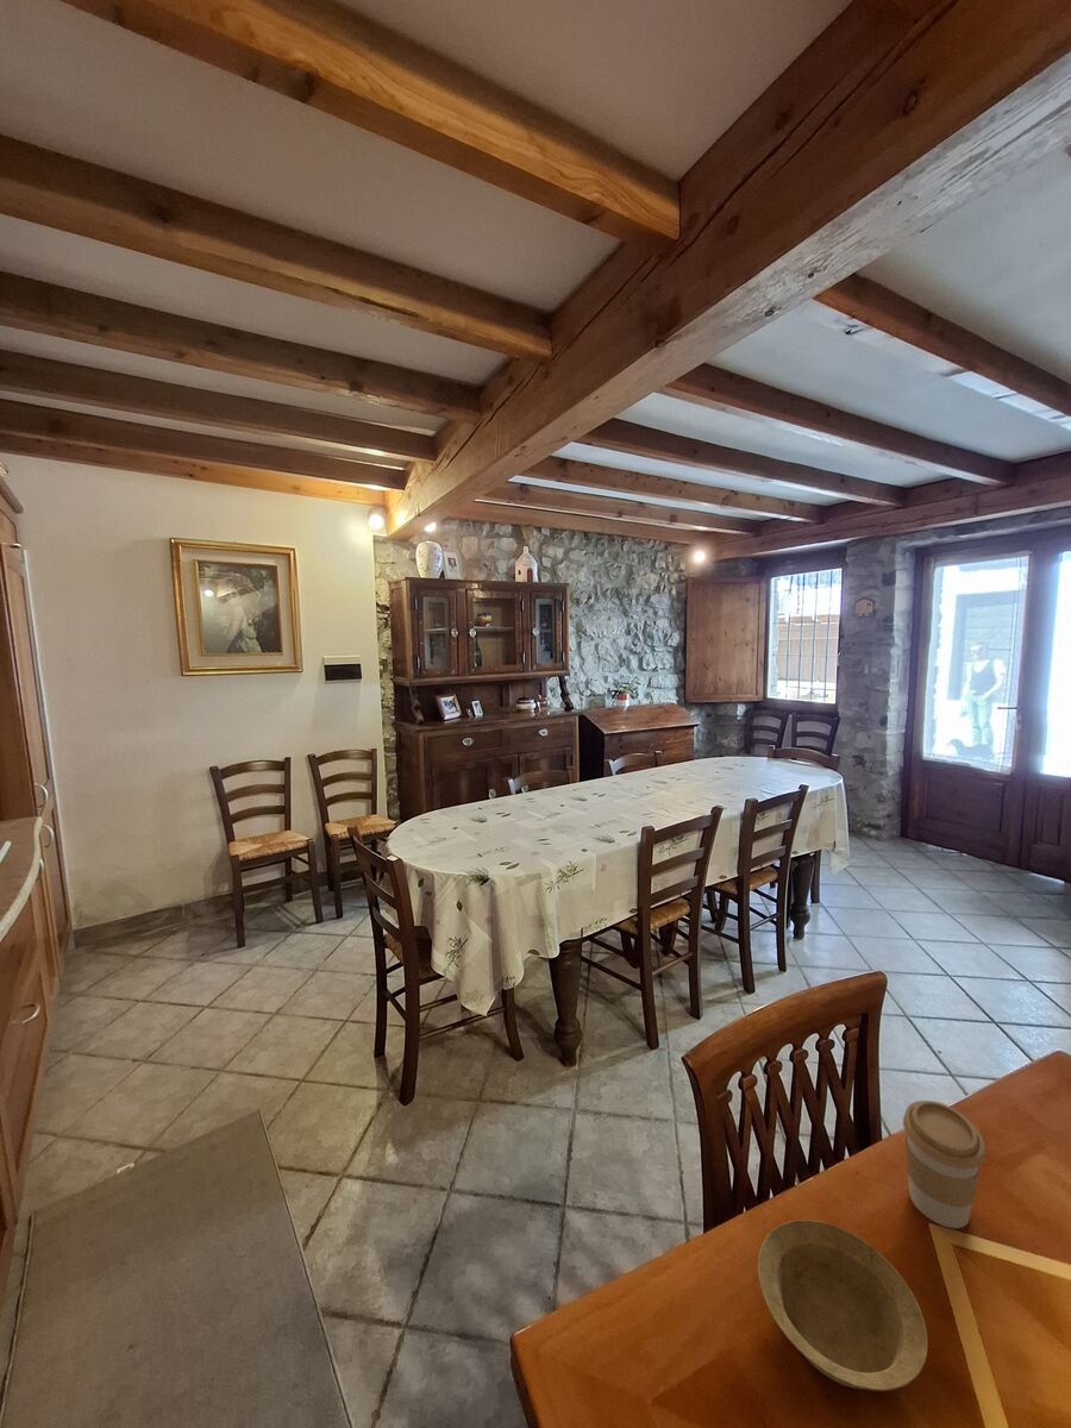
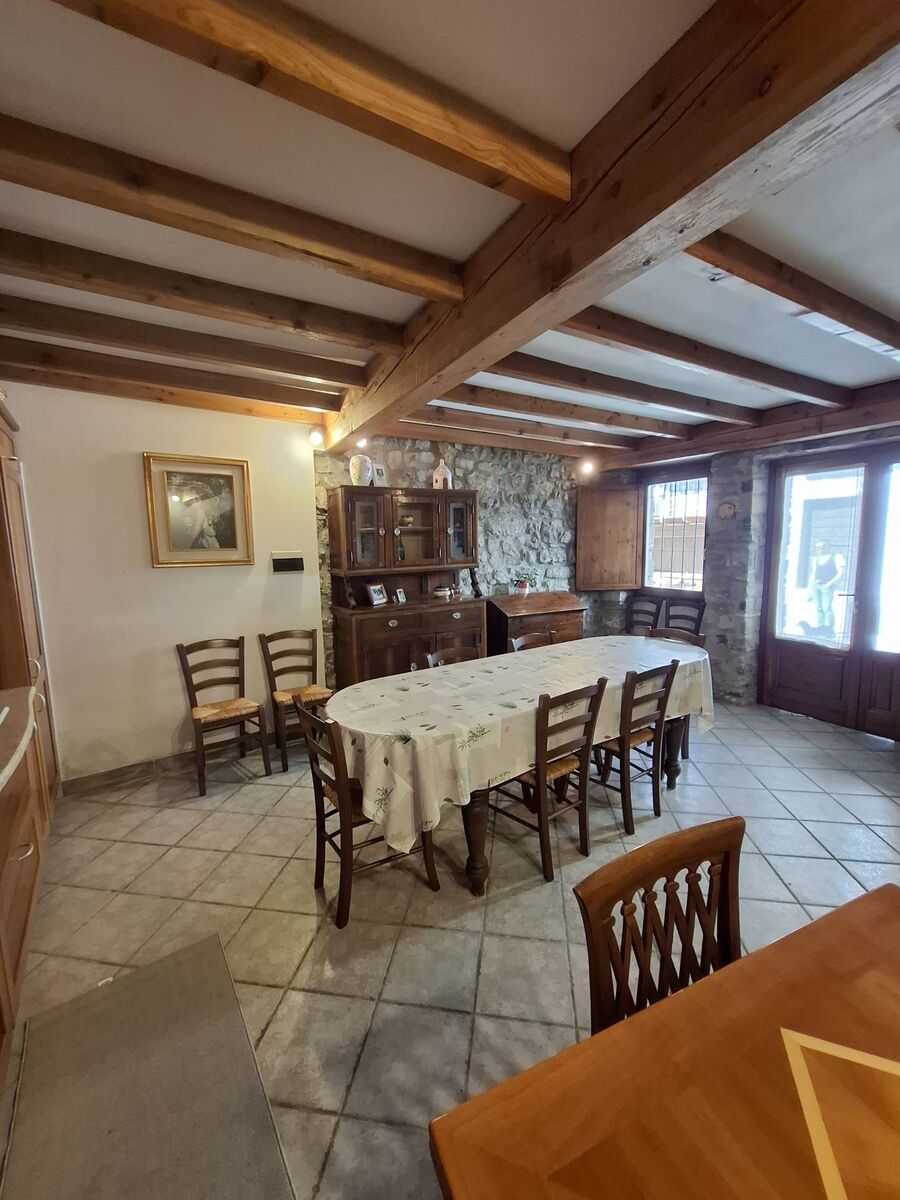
- coffee cup [902,1100,987,1229]
- bowl [757,1219,929,1392]
